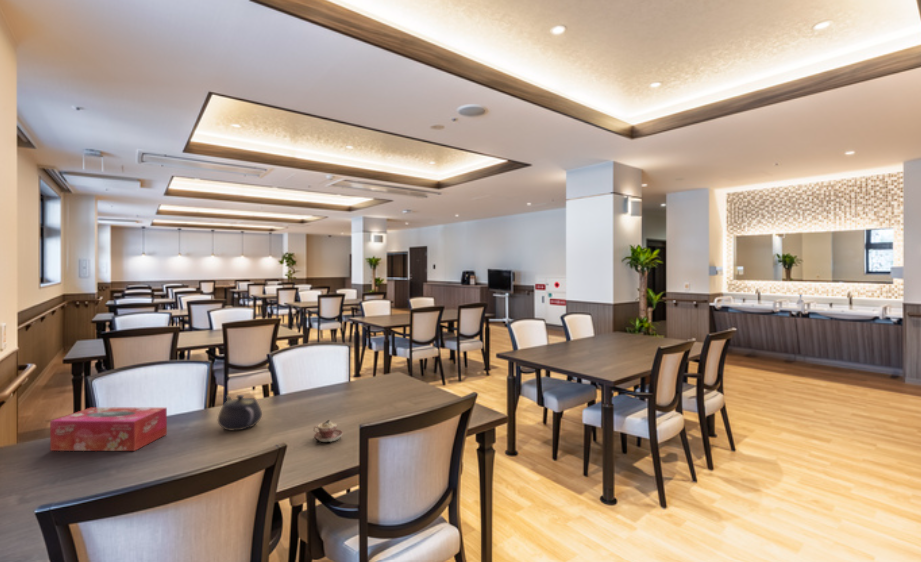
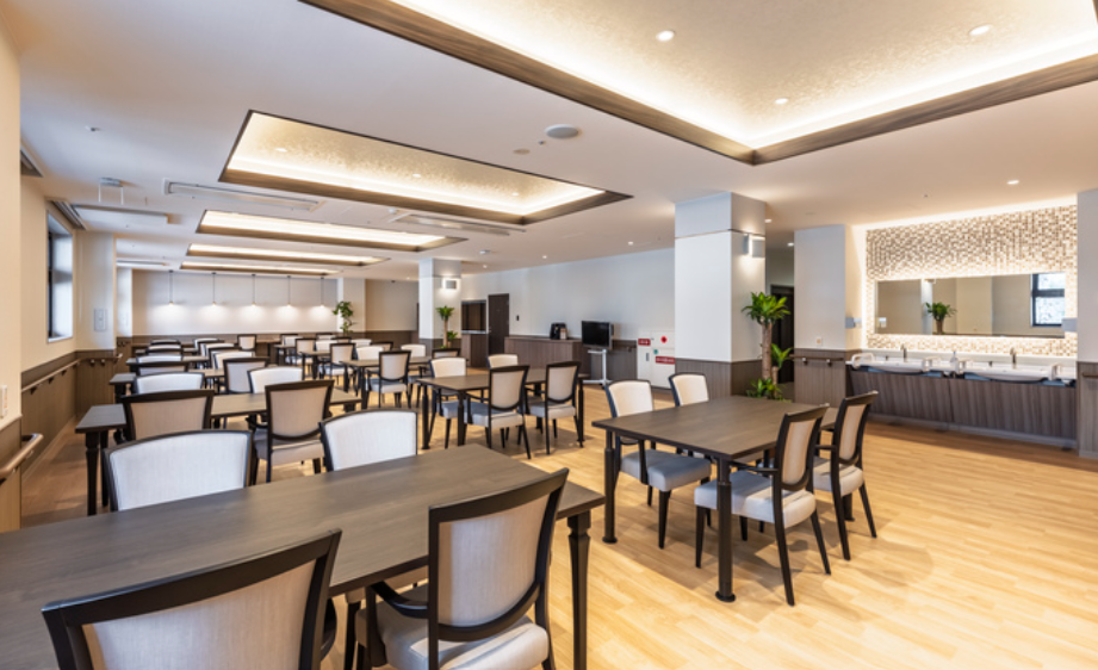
- teacup [312,419,344,443]
- tissue box [49,407,168,452]
- teapot [217,394,263,431]
